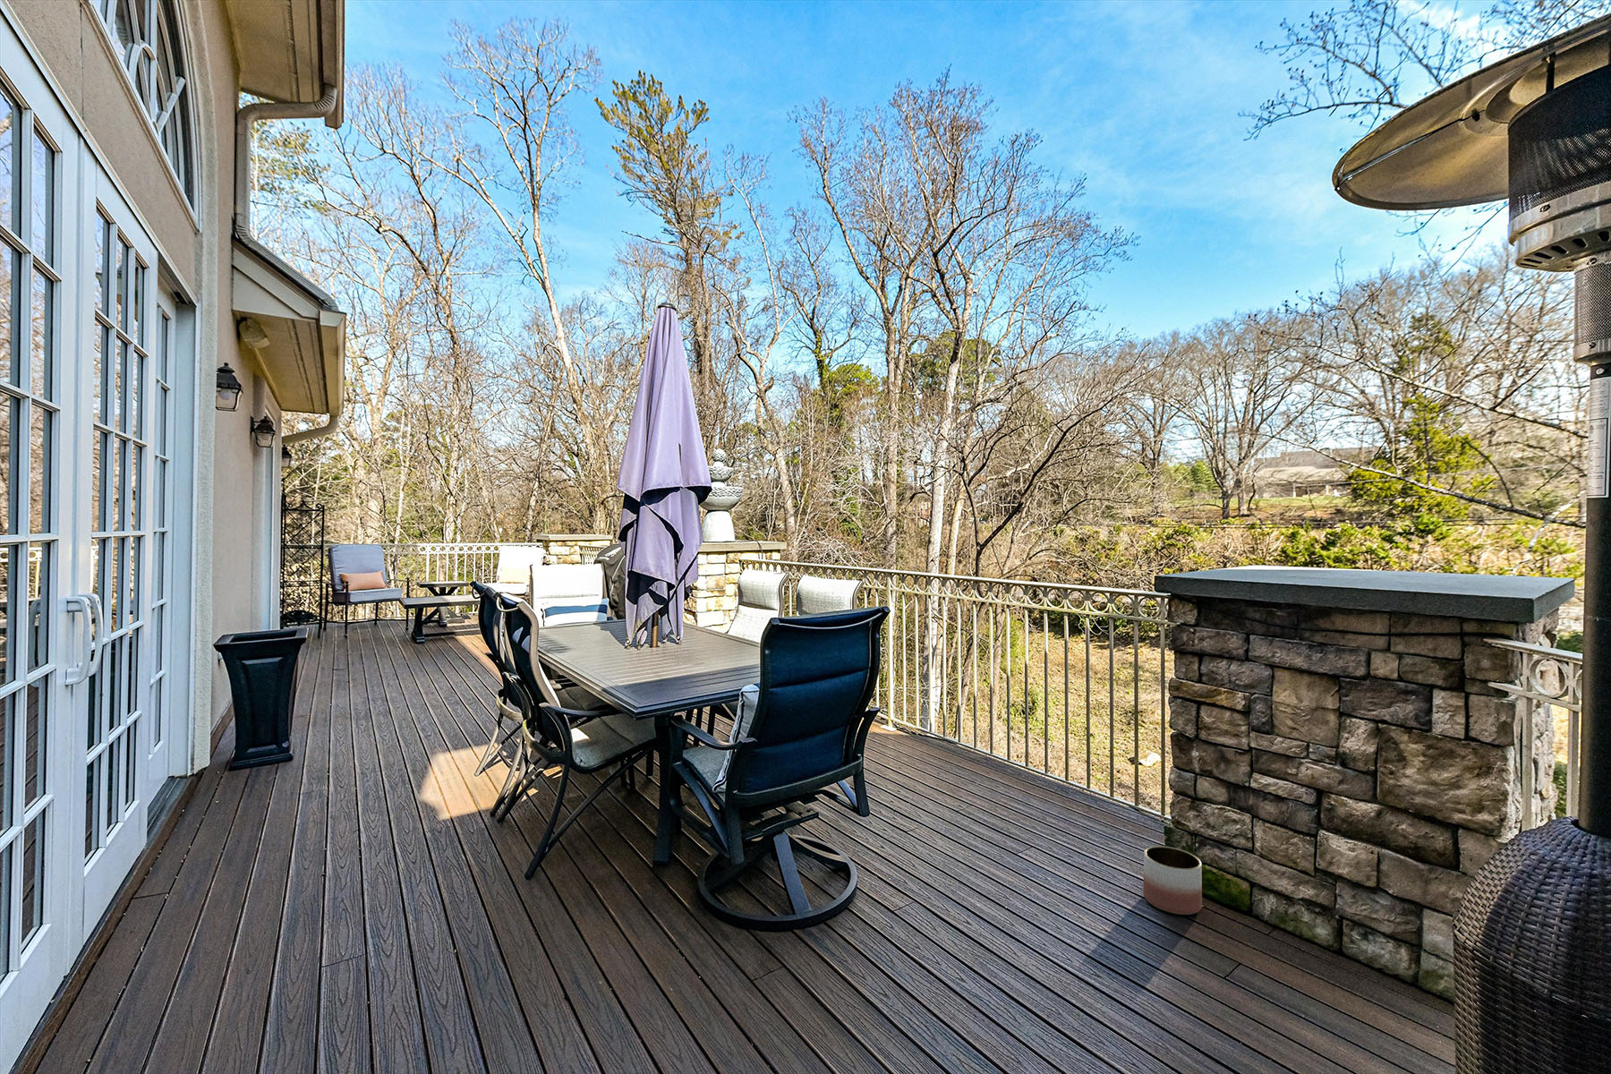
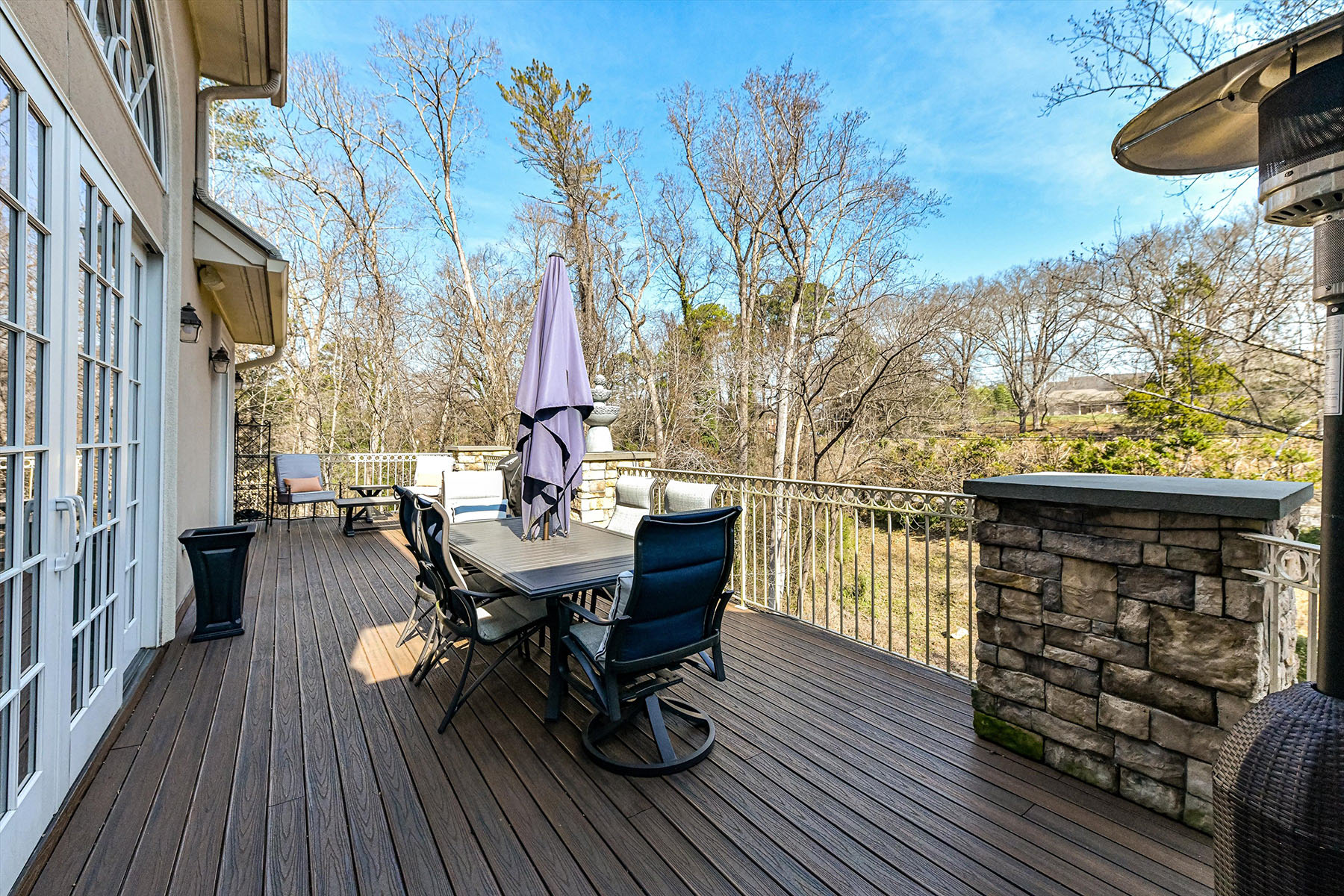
- planter [1142,845,1203,916]
